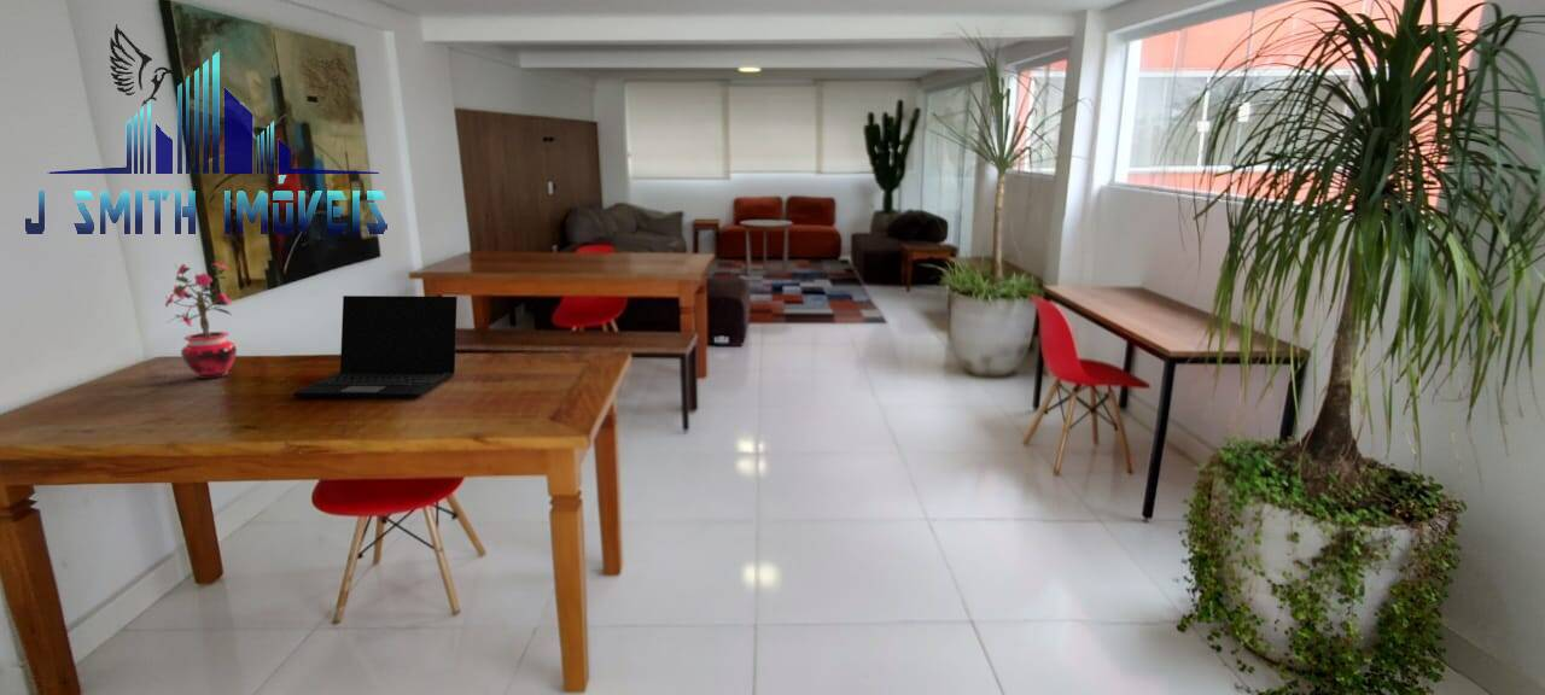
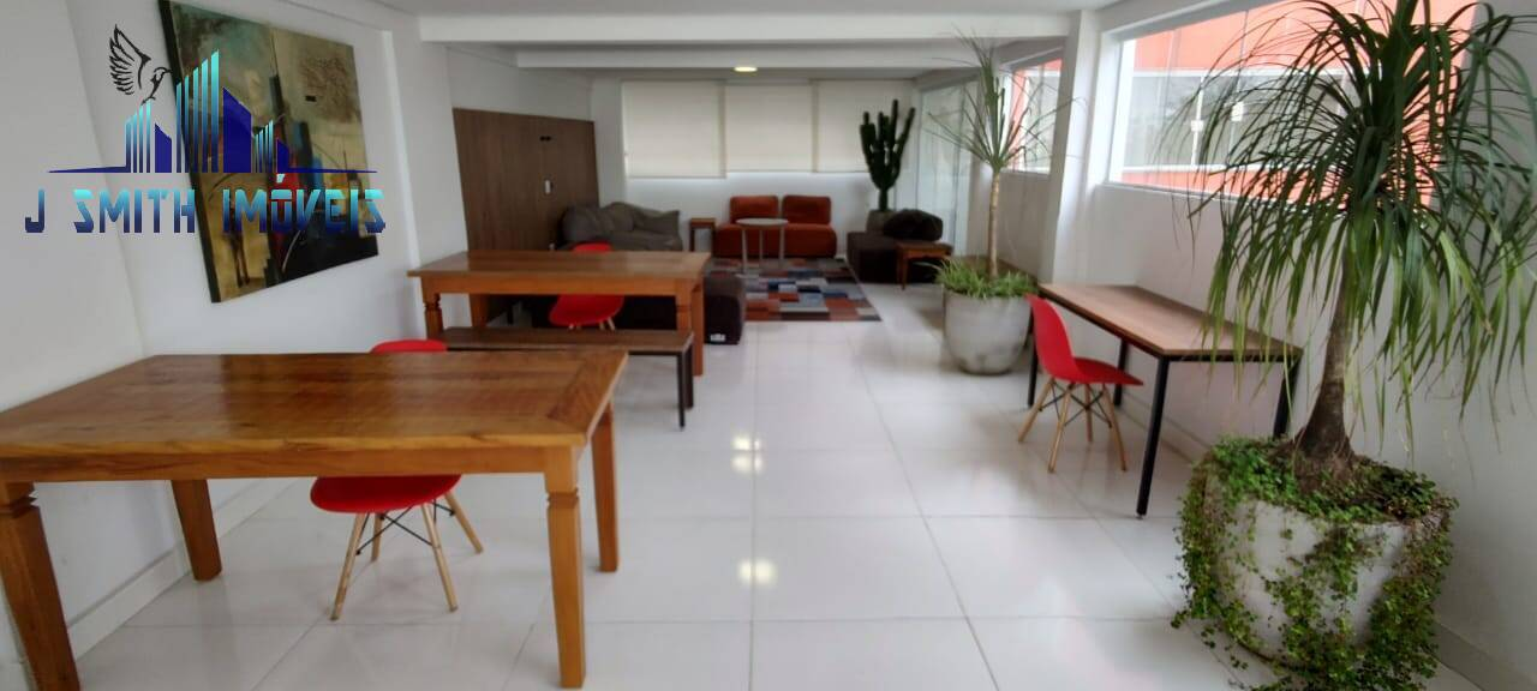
- potted plant [164,261,238,380]
- laptop [292,294,459,398]
